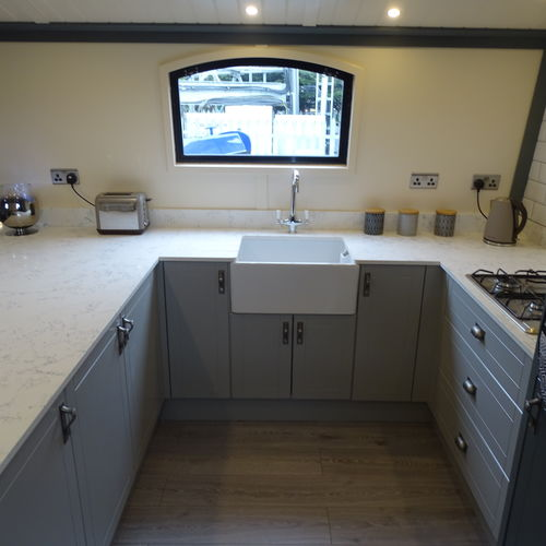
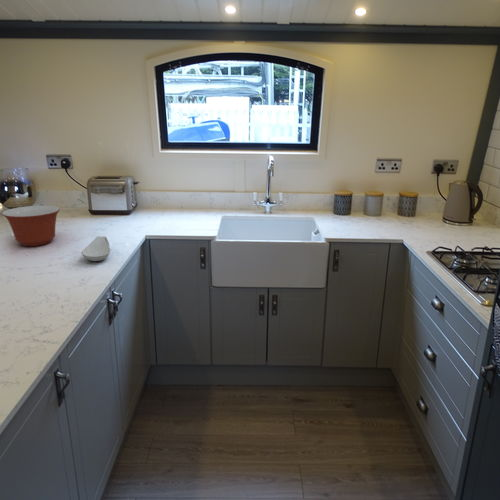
+ mixing bowl [1,205,61,247]
+ spoon rest [81,235,111,262]
